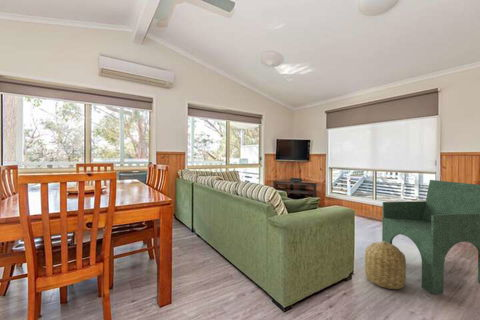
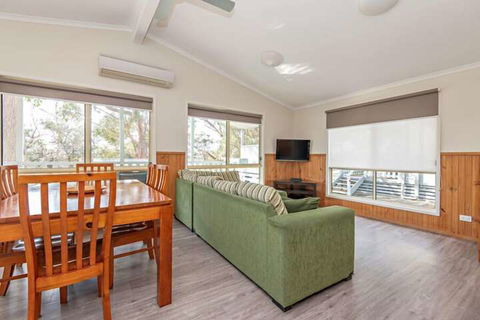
- armchair [381,179,480,295]
- basket [364,241,407,290]
